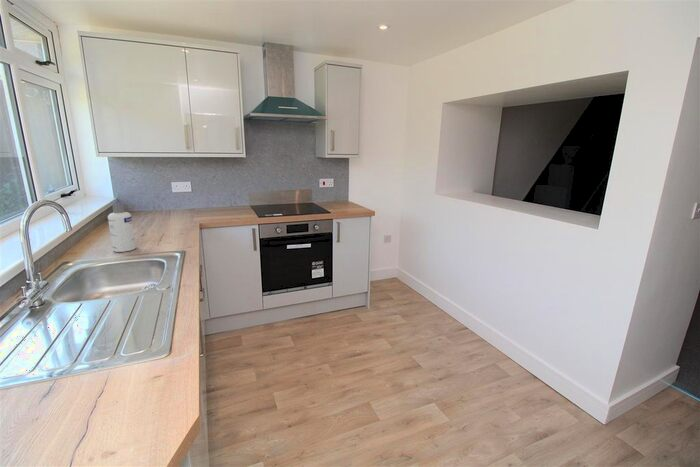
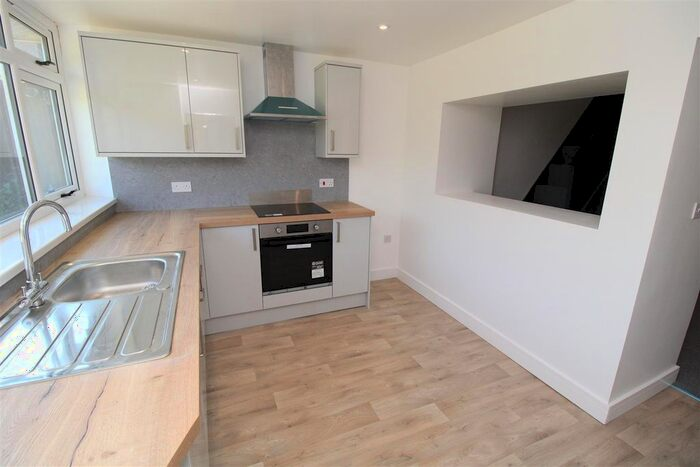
- screw cap bottle [107,202,137,253]
